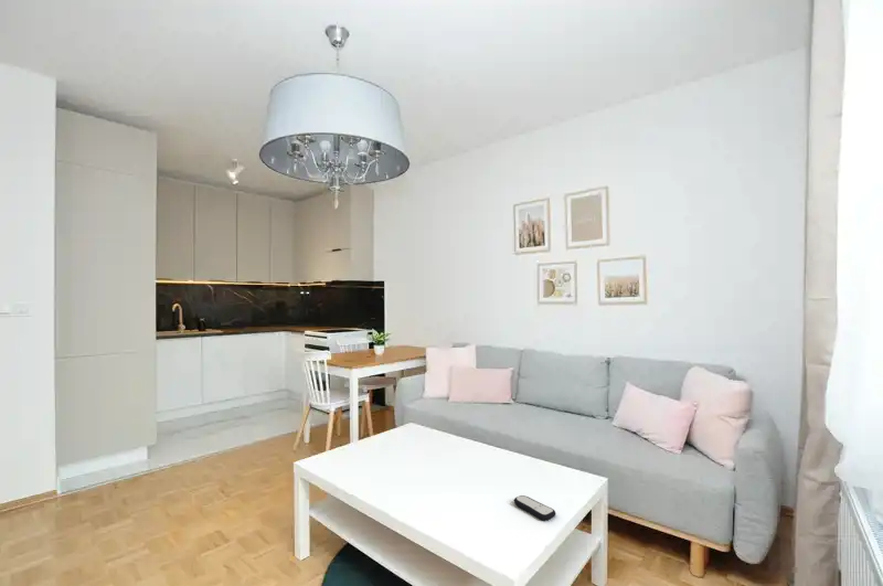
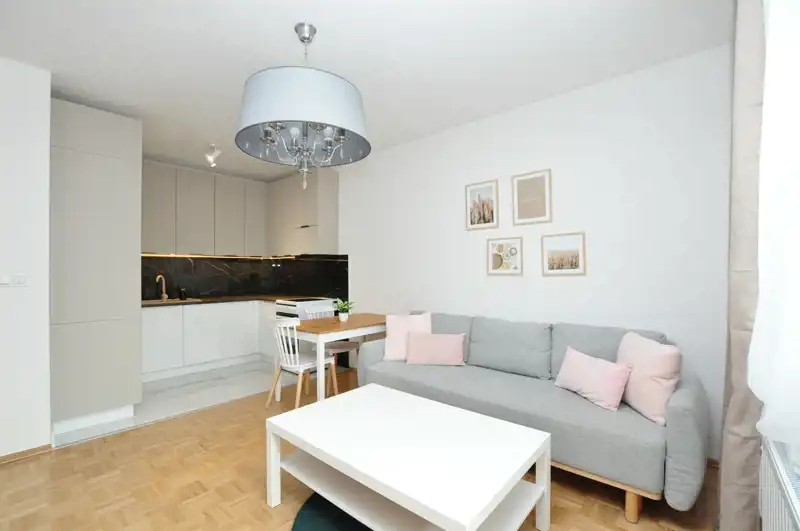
- remote control [513,494,557,521]
